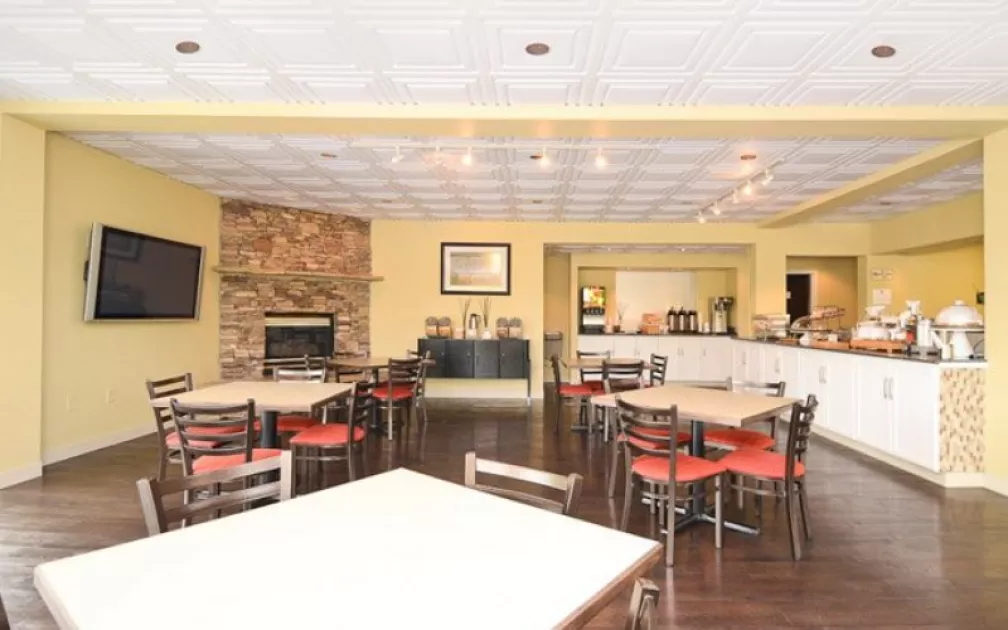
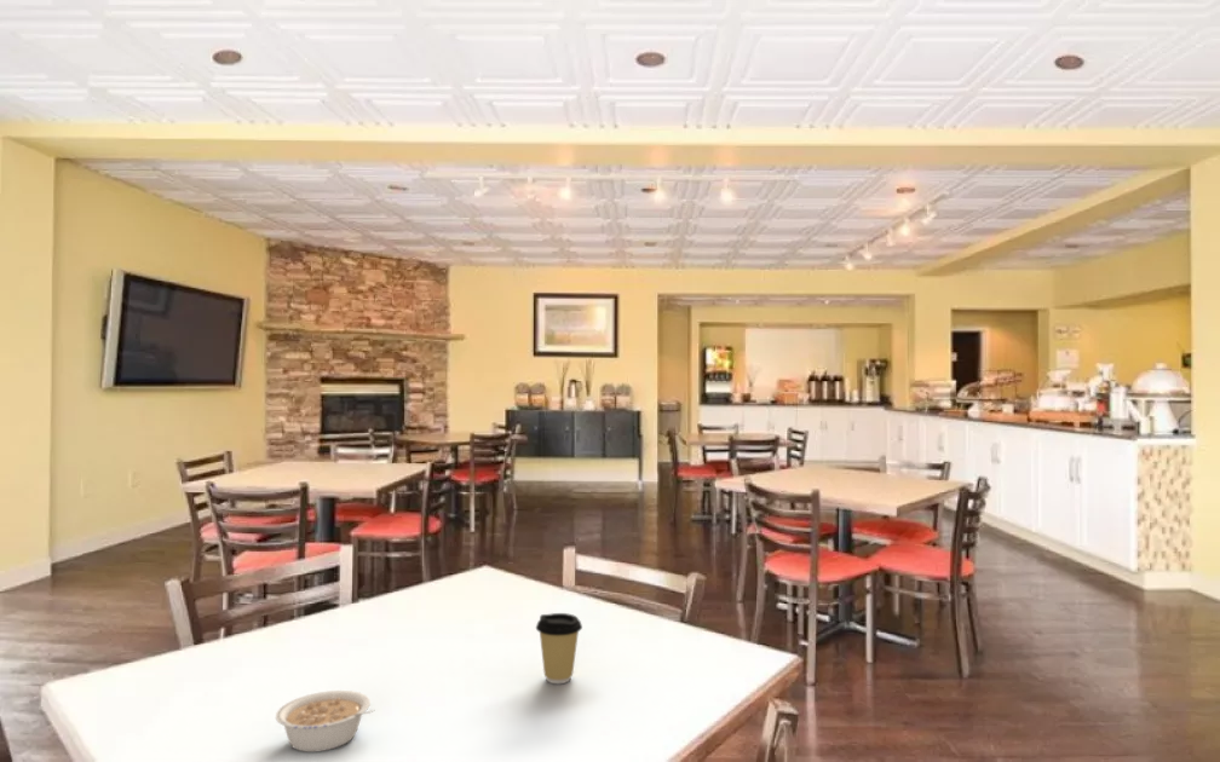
+ coffee cup [535,612,583,685]
+ legume [275,689,375,754]
